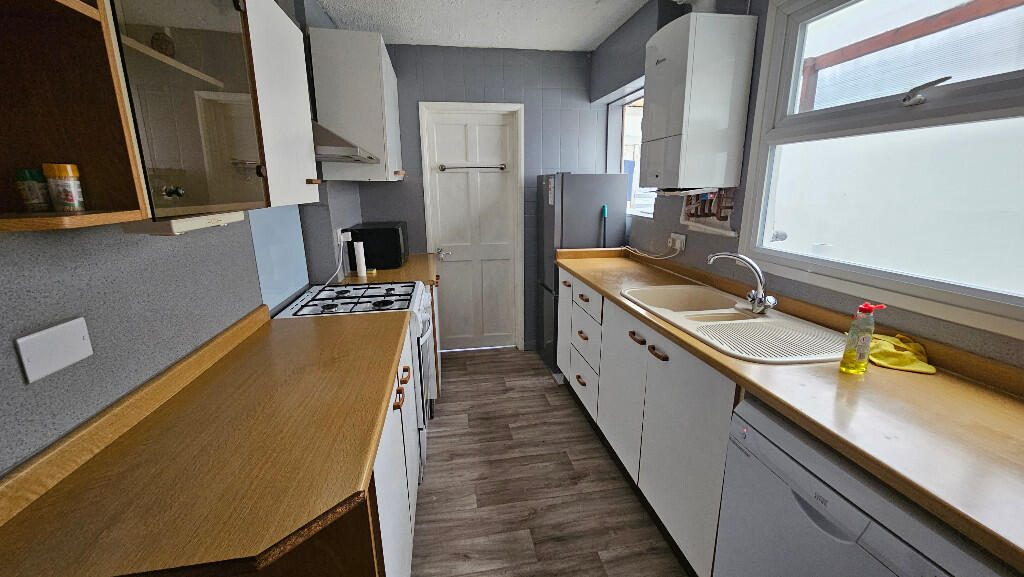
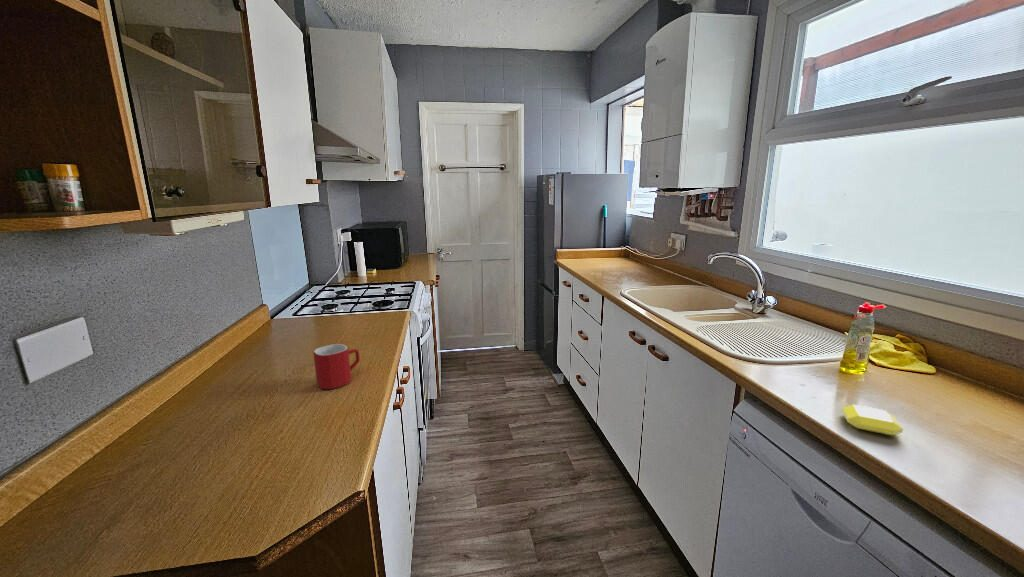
+ mug [312,343,361,390]
+ soap bar [841,404,904,436]
